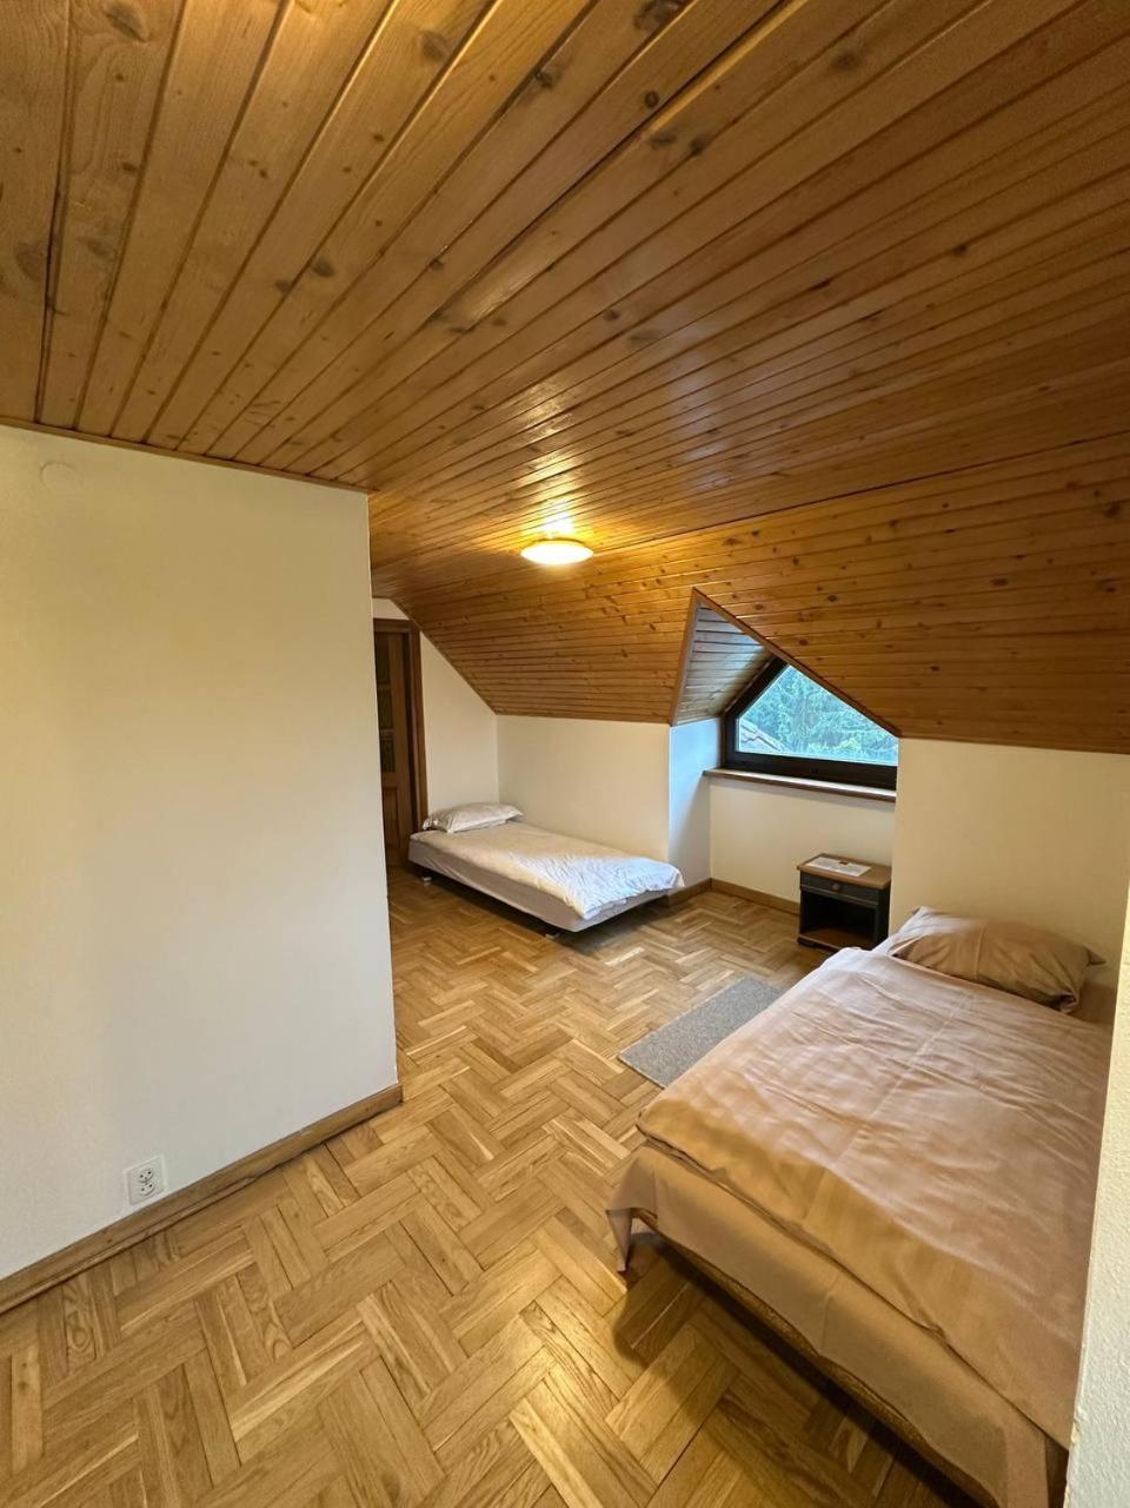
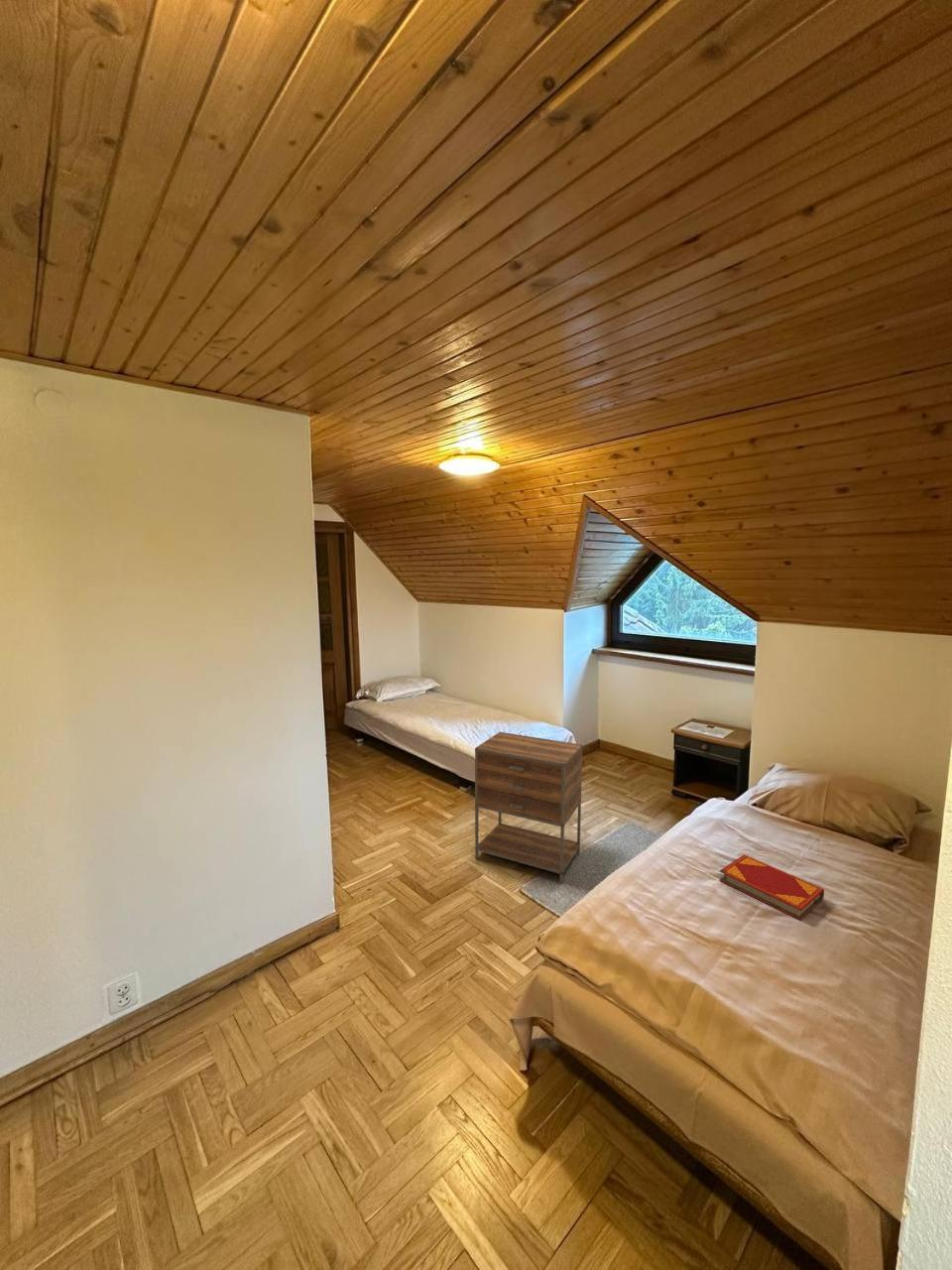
+ nightstand [474,731,583,884]
+ hardback book [718,854,825,922]
